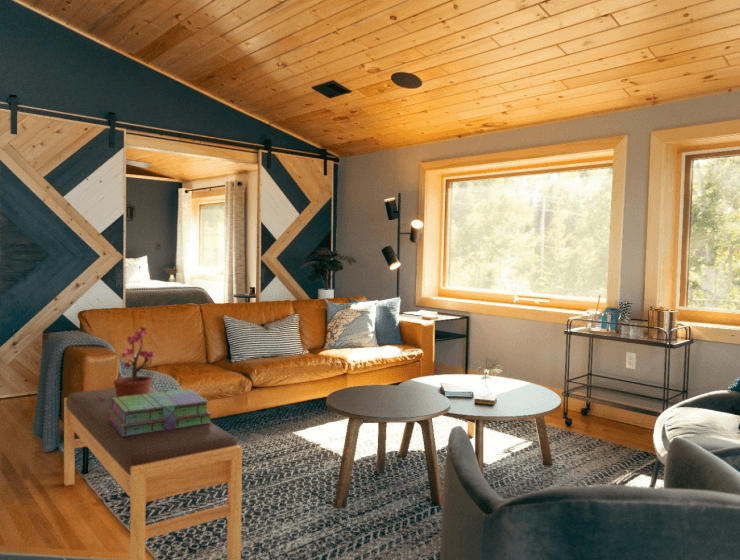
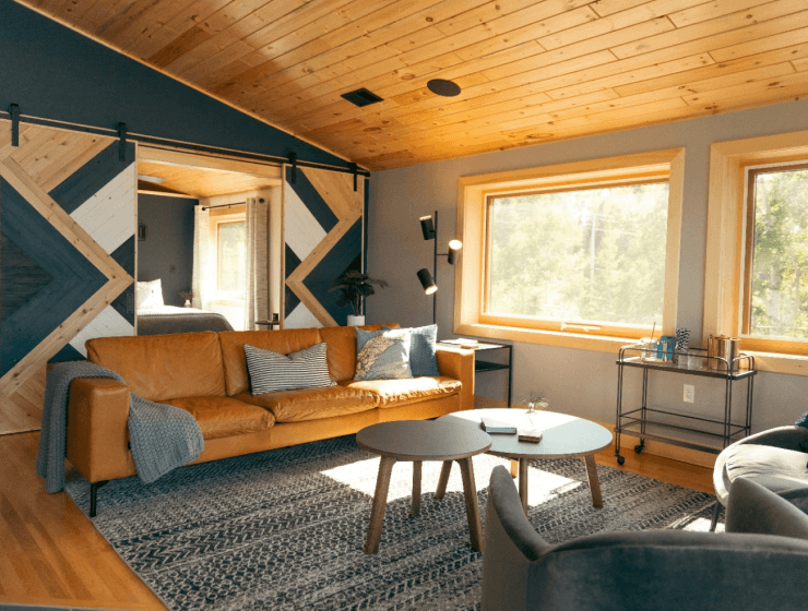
- potted plant [97,325,155,400]
- stack of books [108,388,213,437]
- bench [63,386,243,560]
